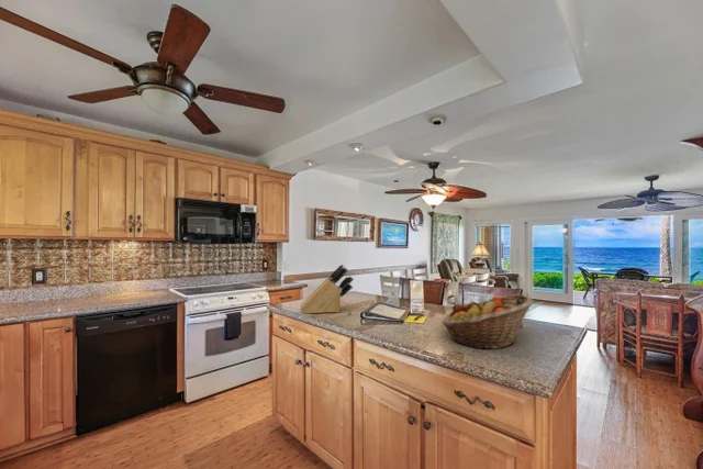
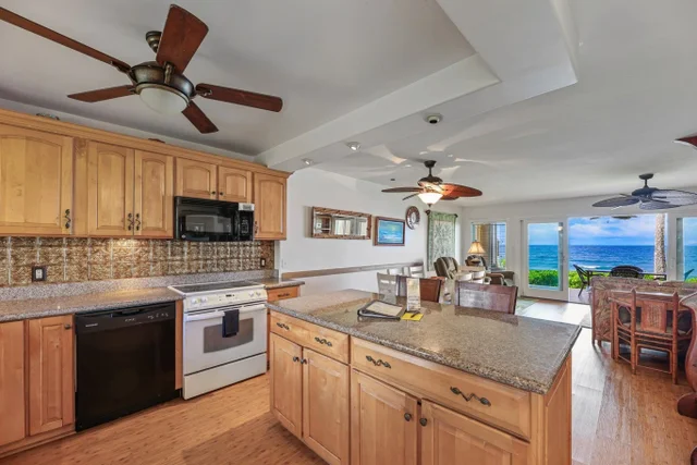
- knife block [299,264,355,314]
- fruit basket [440,293,534,350]
